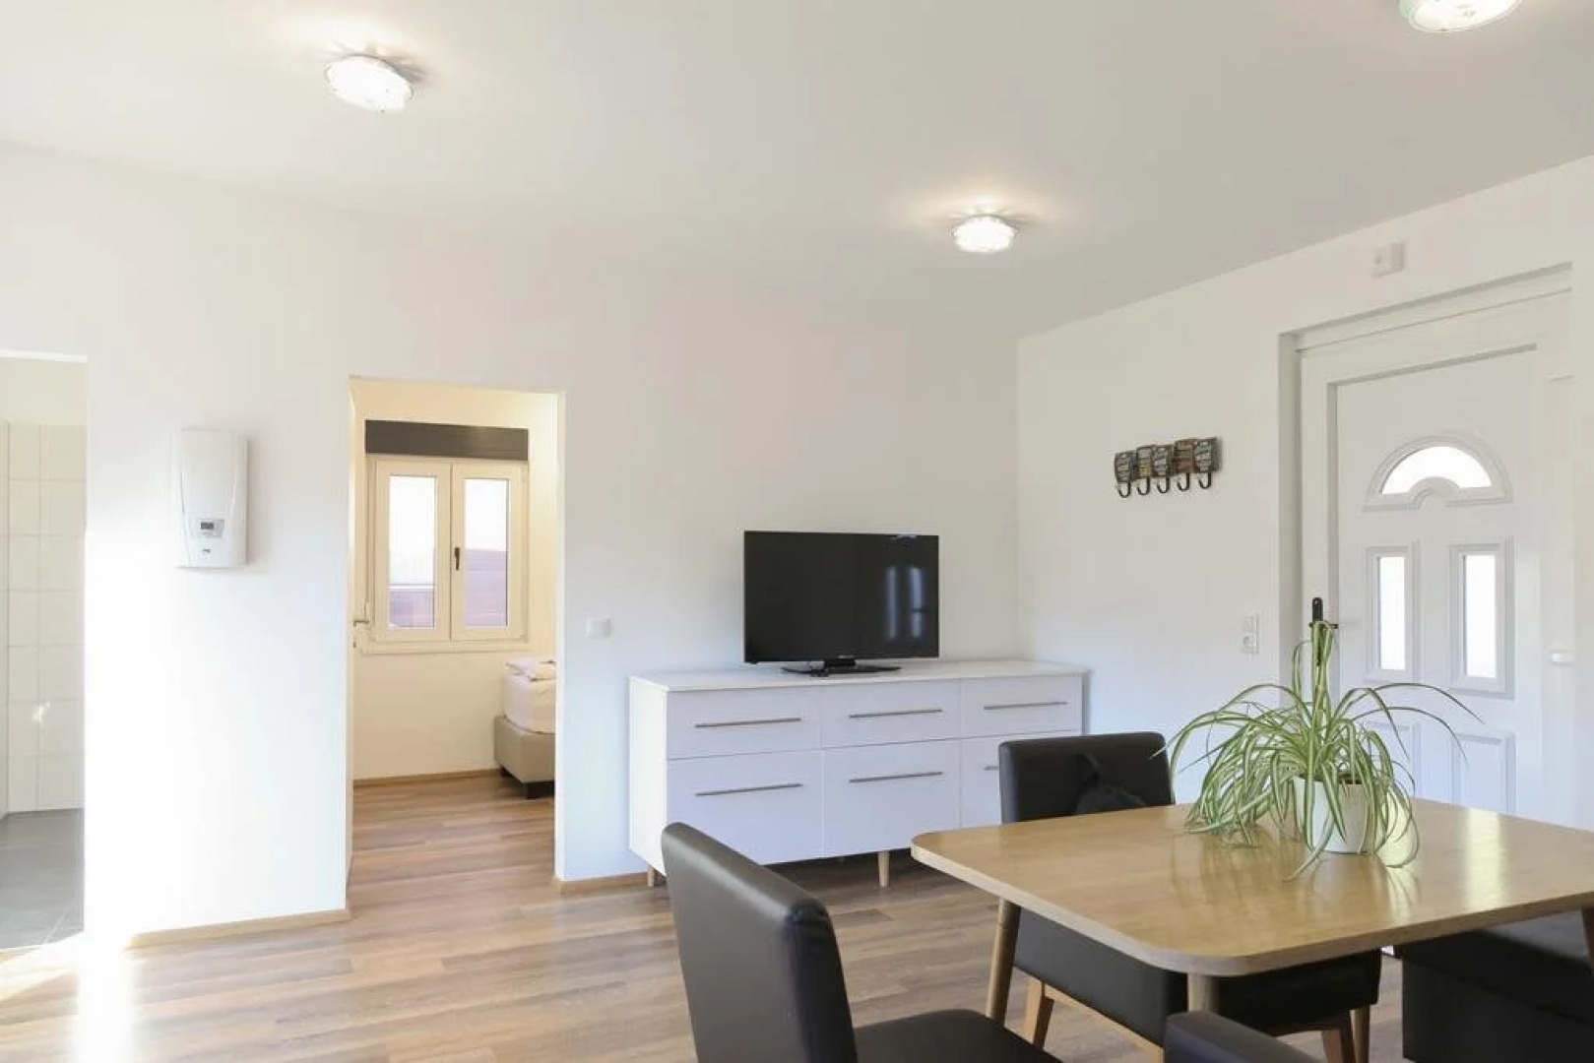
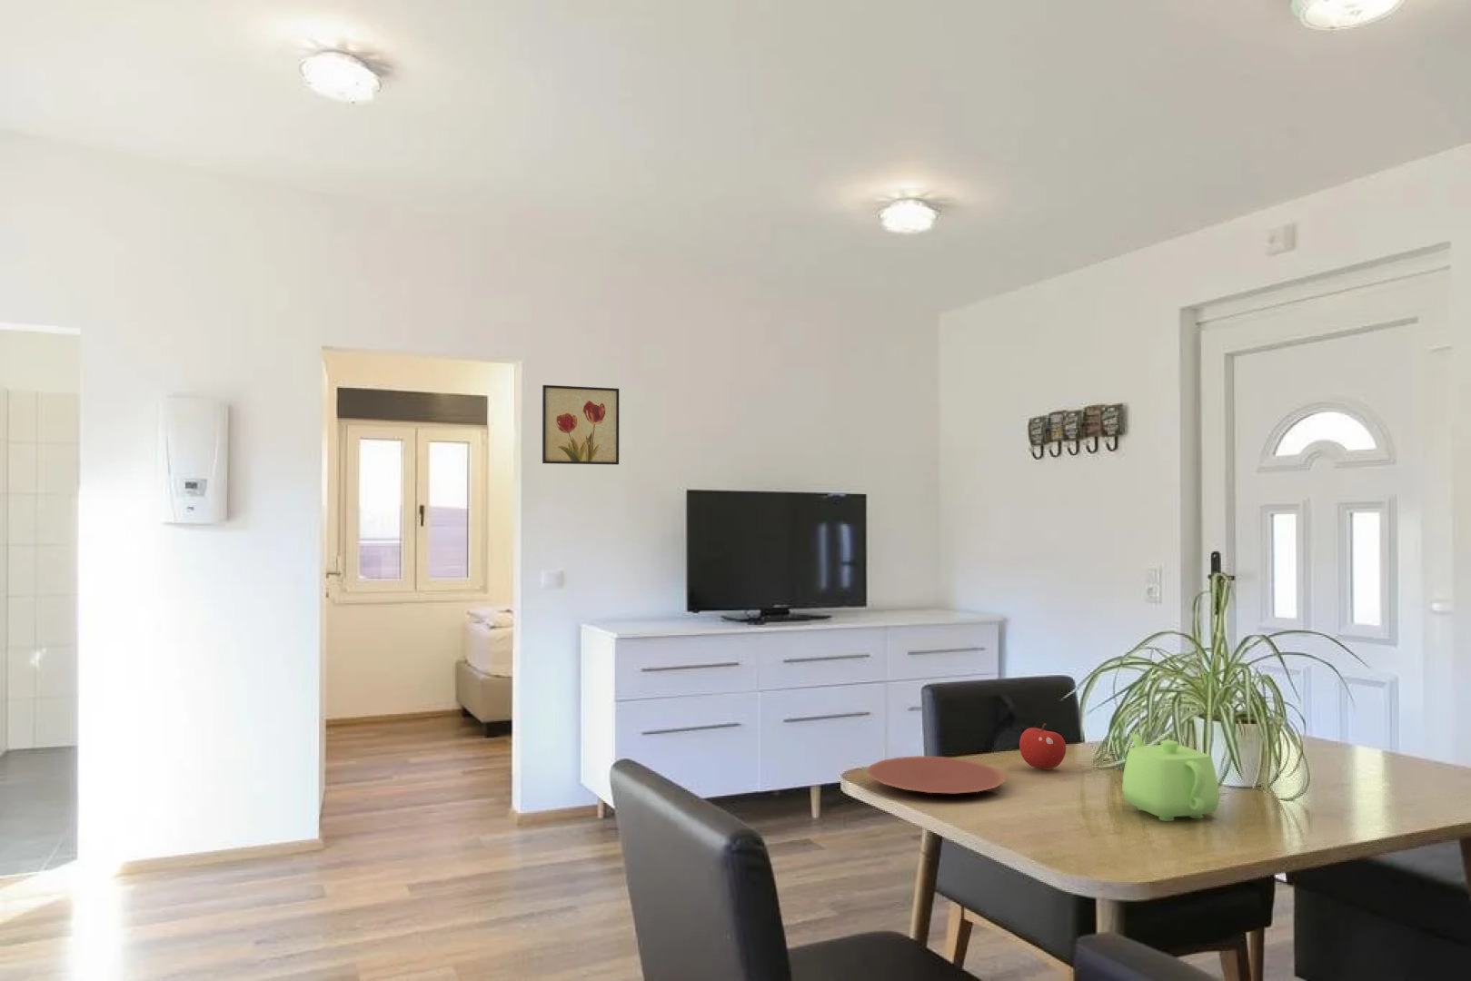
+ teapot [1122,732,1220,822]
+ plate [866,754,1005,794]
+ wall art [541,384,620,466]
+ fruit [1019,723,1067,771]
